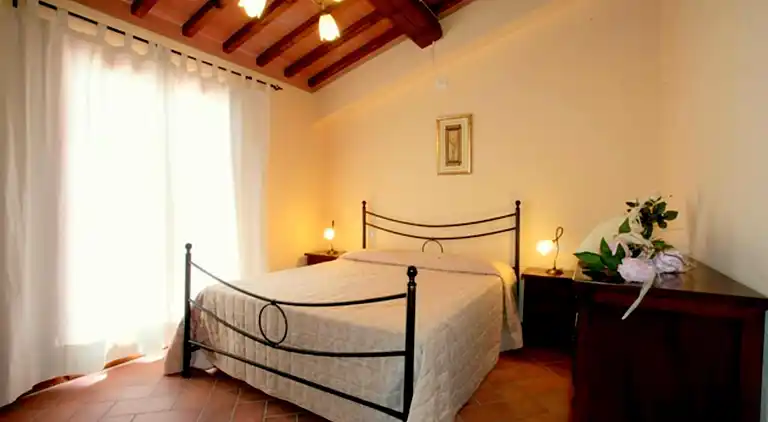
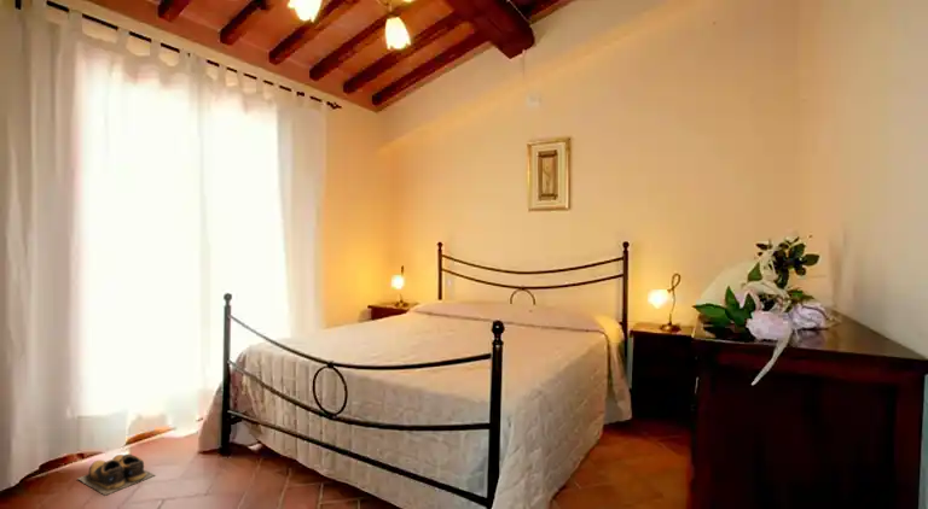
+ shoes [76,454,156,496]
